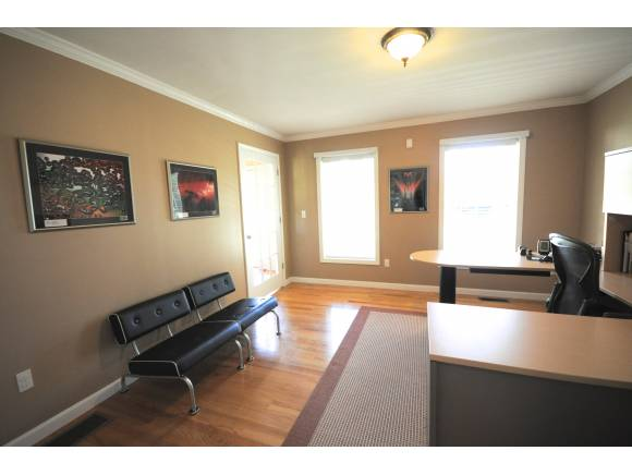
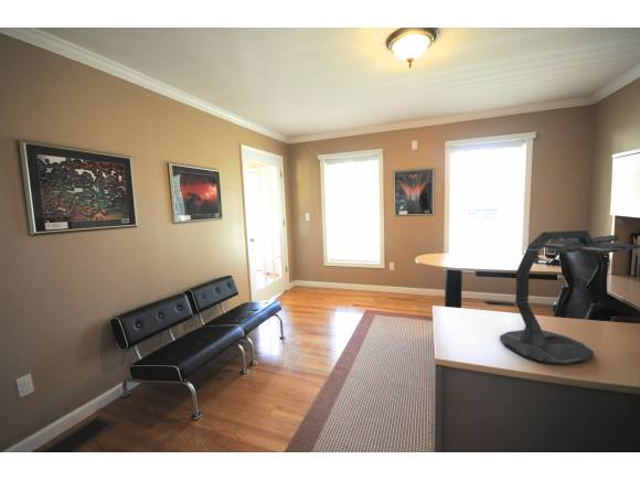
+ desk lamp [499,229,640,365]
